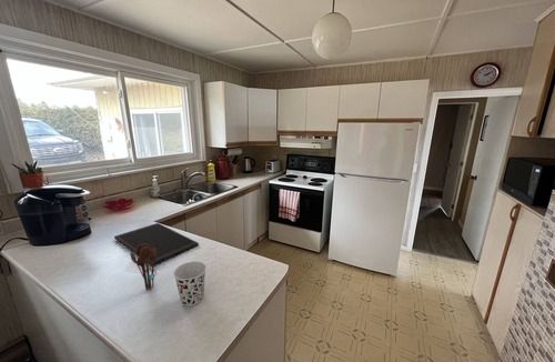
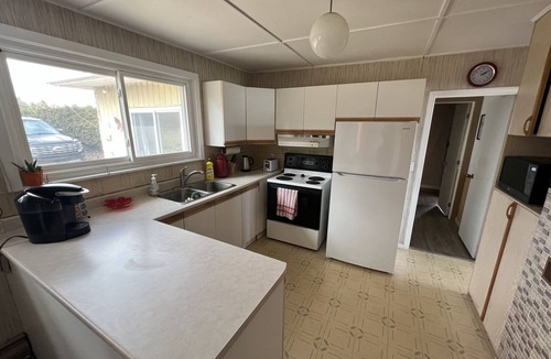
- cup [173,261,208,308]
- utensil holder [130,244,158,292]
- cutting board [113,222,200,267]
